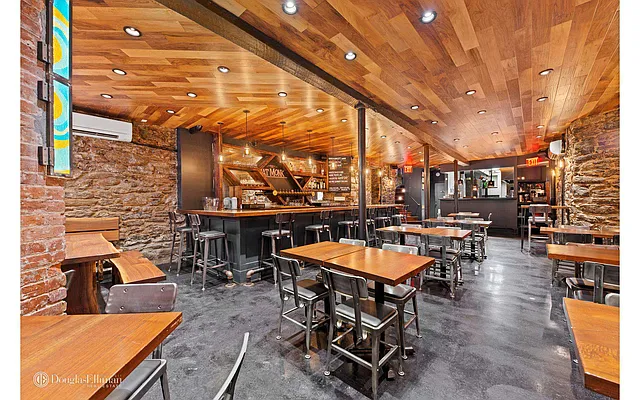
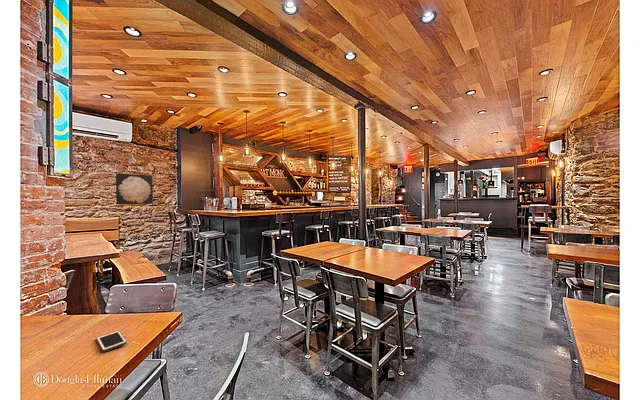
+ wall art [115,173,154,205]
+ cell phone [95,329,128,353]
